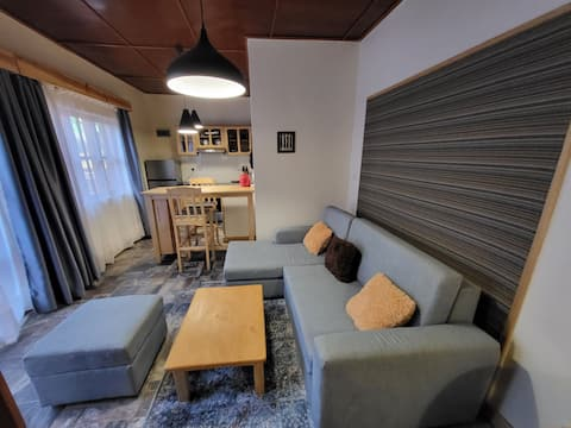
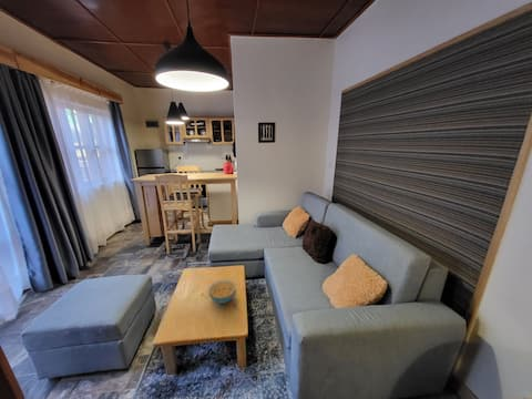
+ cereal bowl [207,279,237,305]
